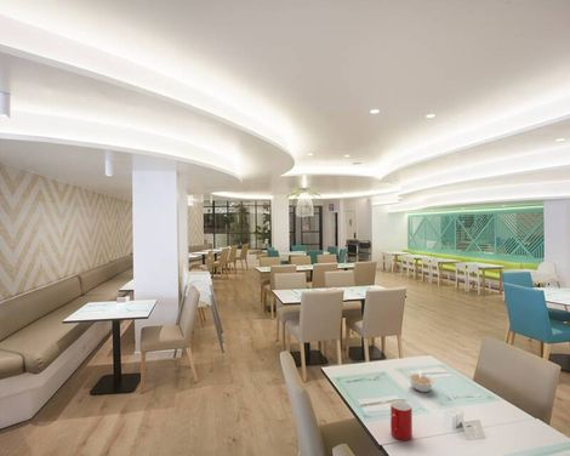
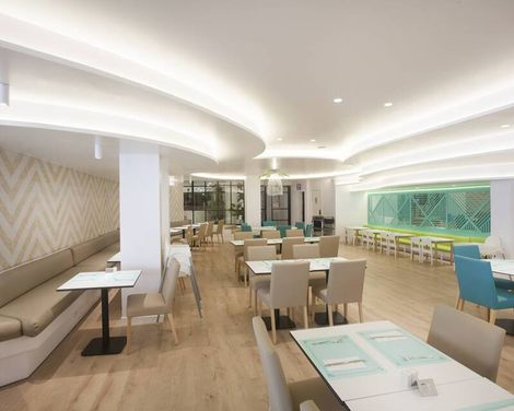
- cup [389,399,414,441]
- legume [406,369,435,393]
